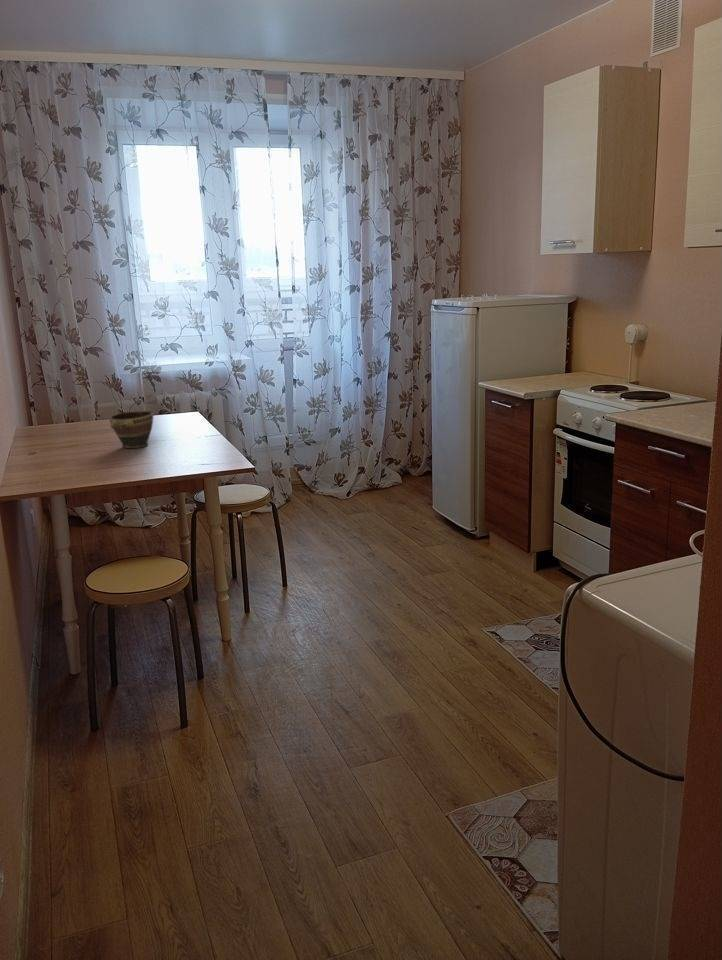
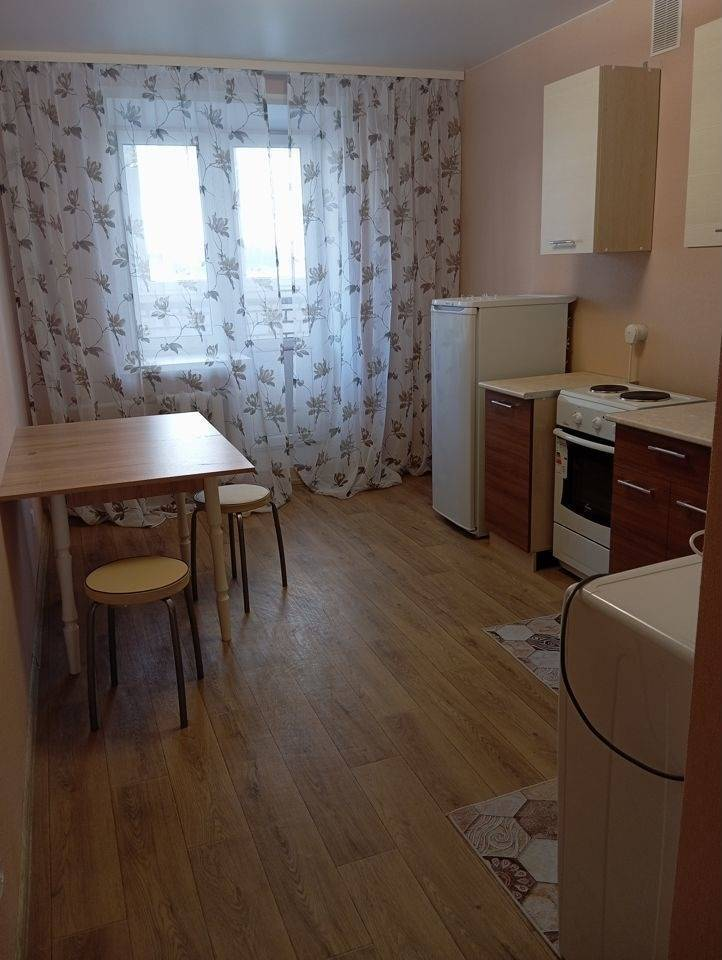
- bowl [108,410,154,449]
